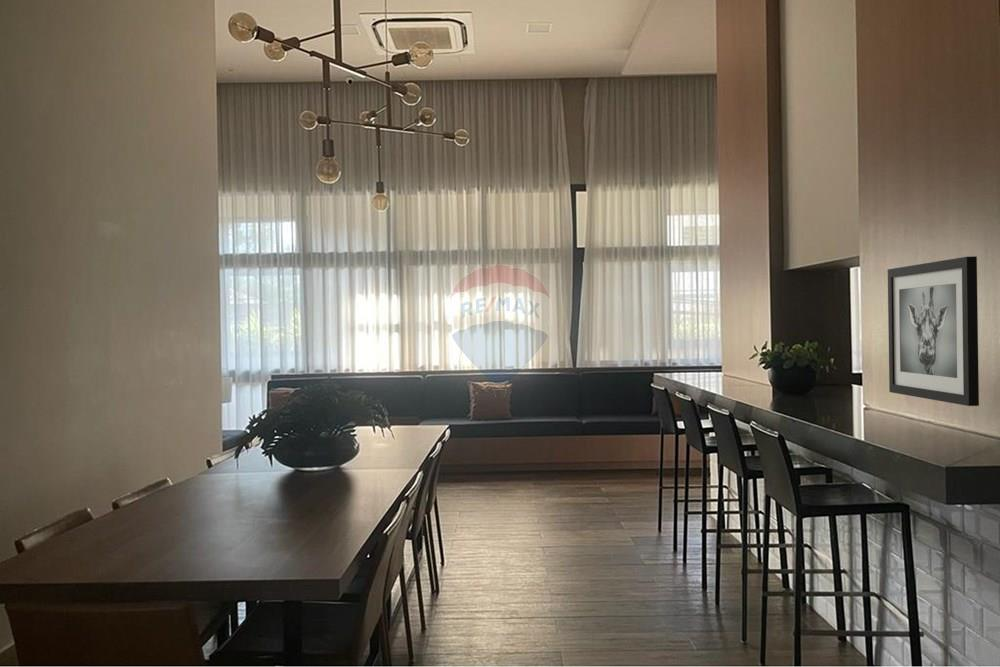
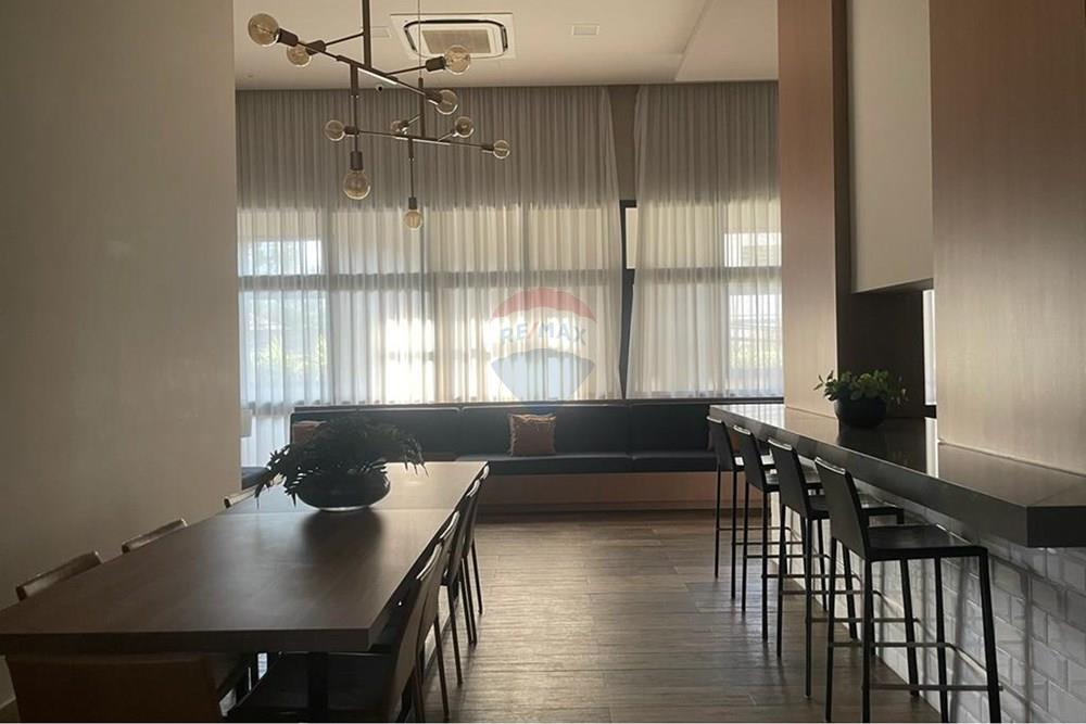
- wall art [887,255,980,407]
